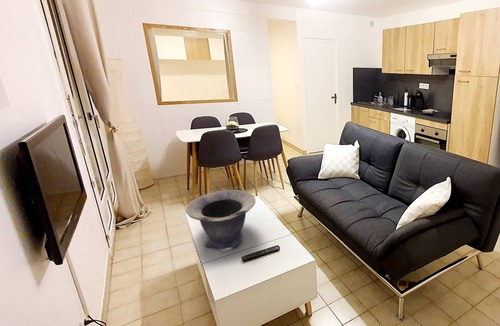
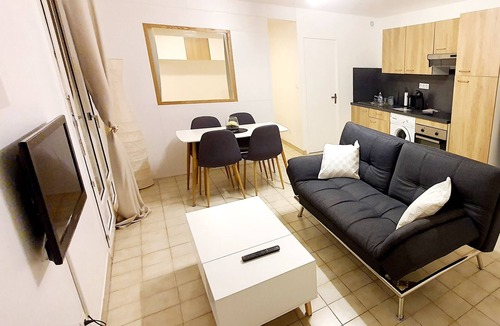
- decorative bowl [185,189,256,250]
